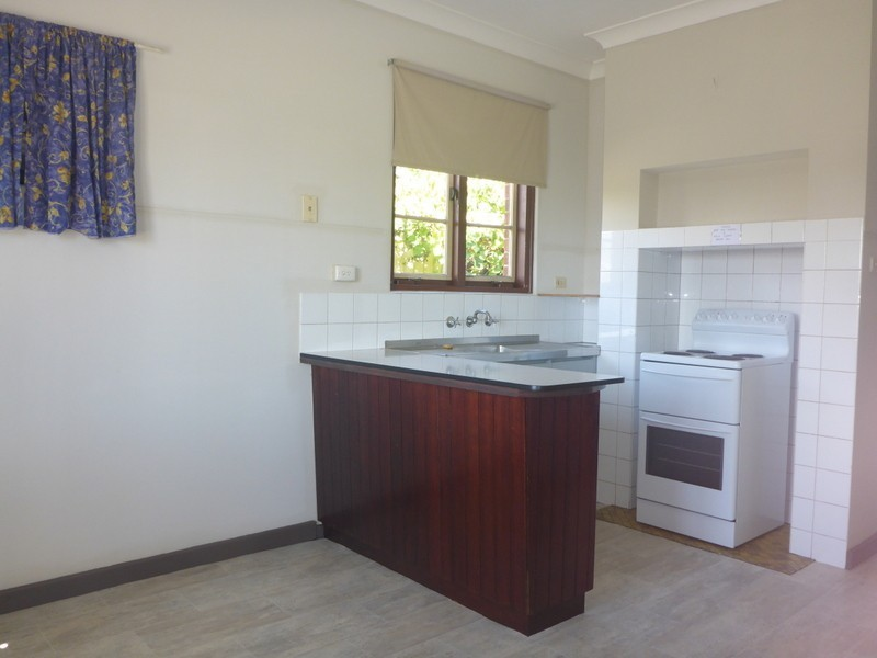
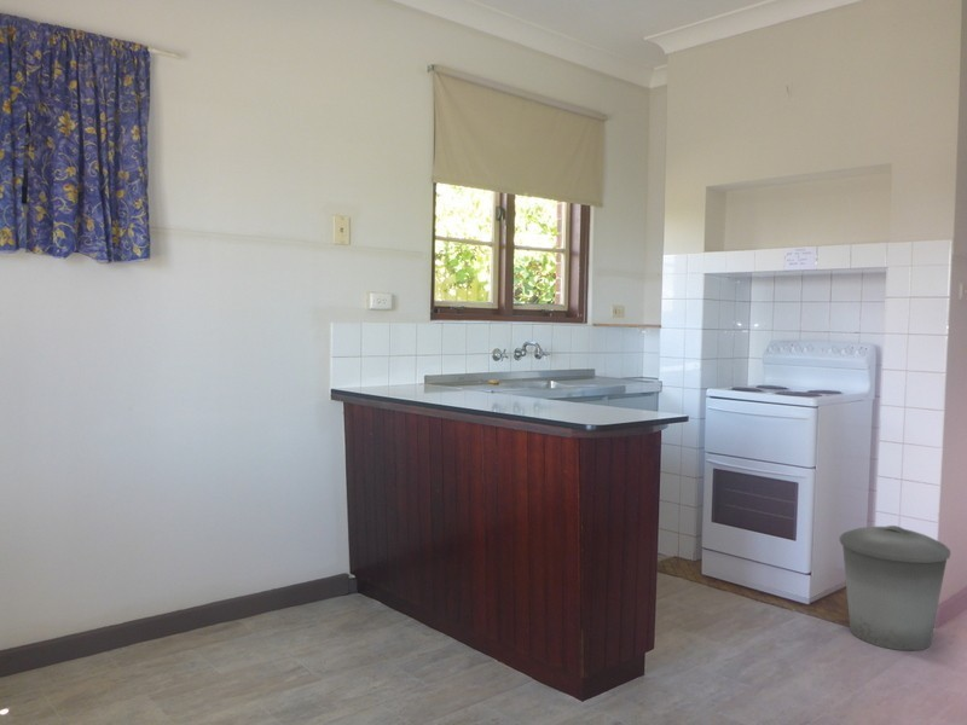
+ trash can [839,524,951,651]
